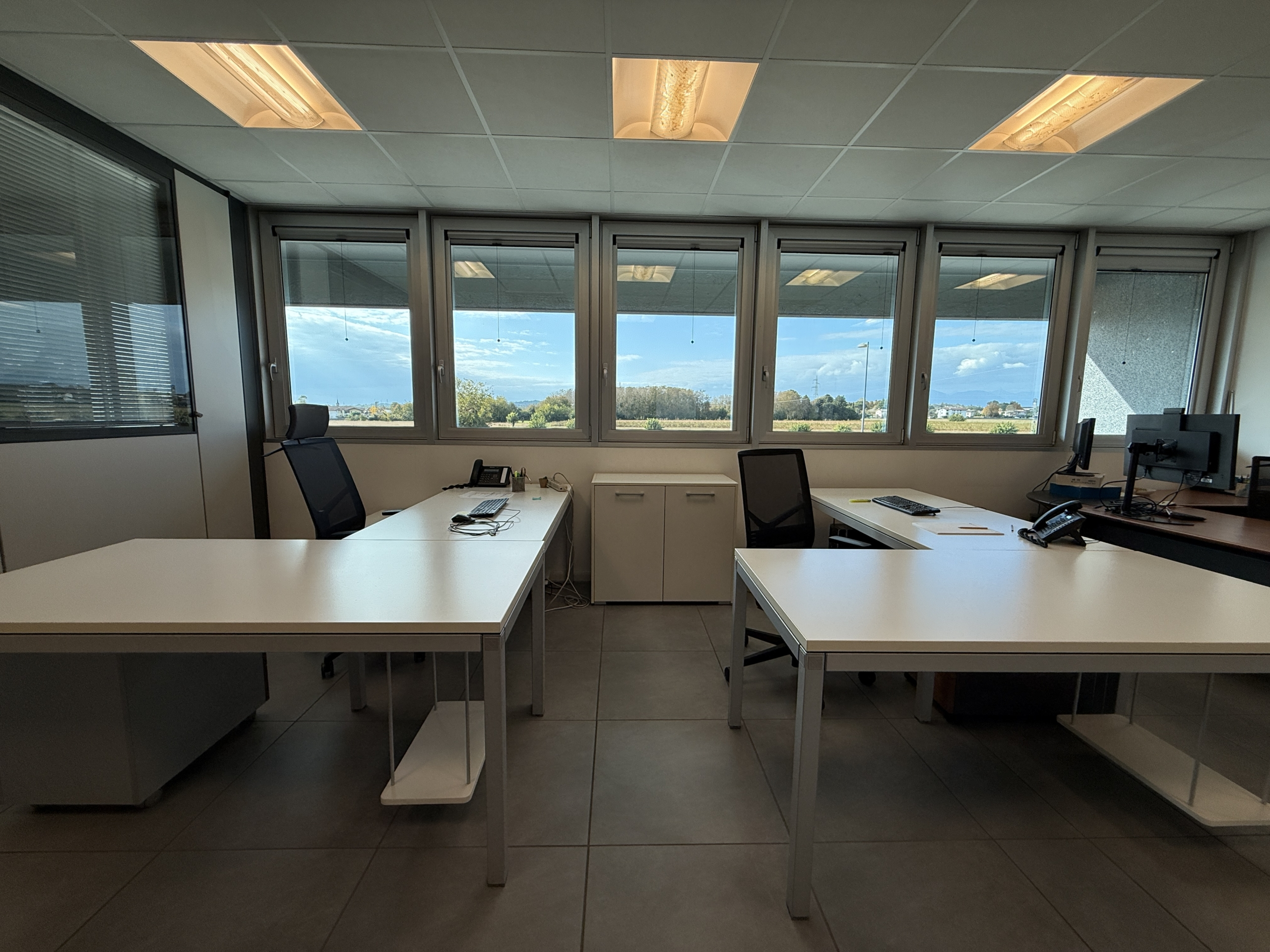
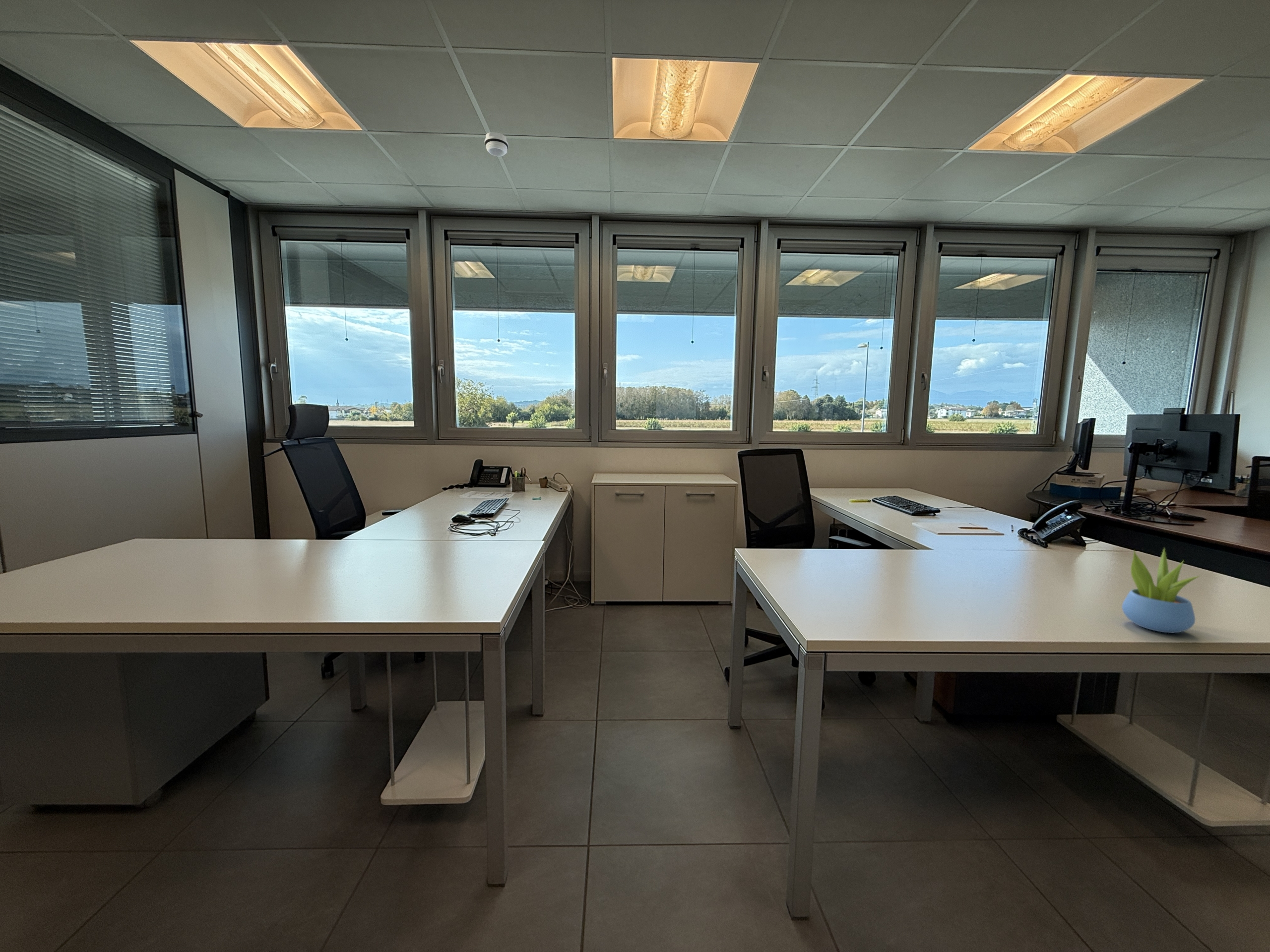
+ smoke detector [484,132,509,157]
+ succulent plant [1122,547,1201,634]
